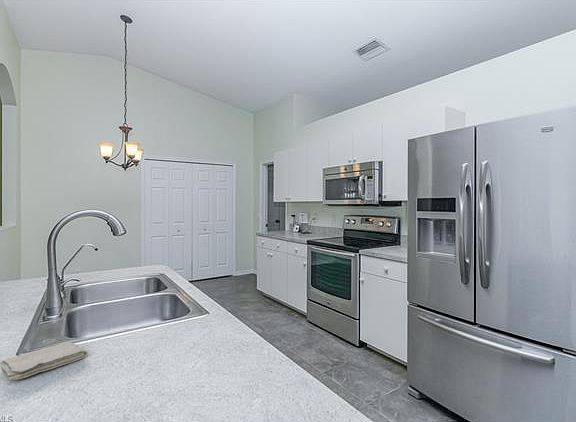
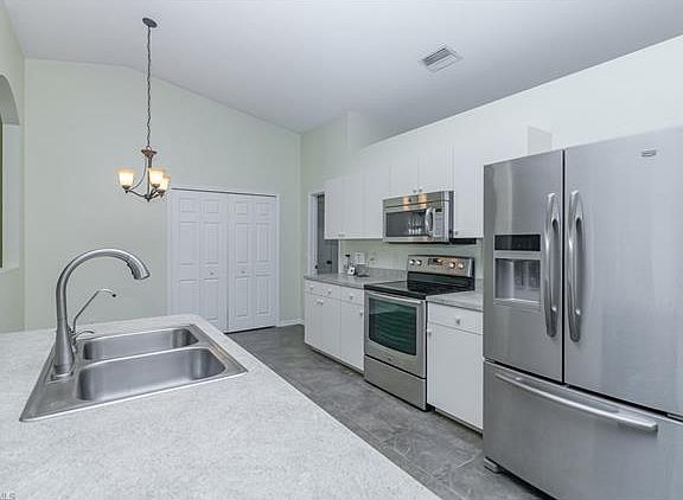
- washcloth [0,341,88,381]
